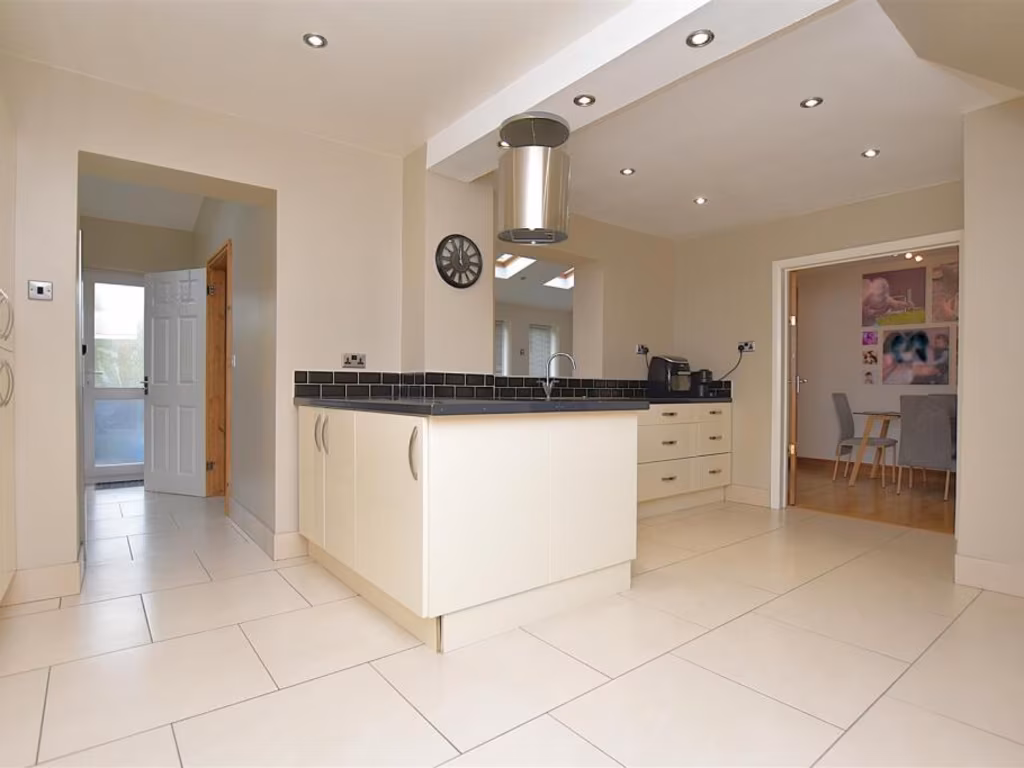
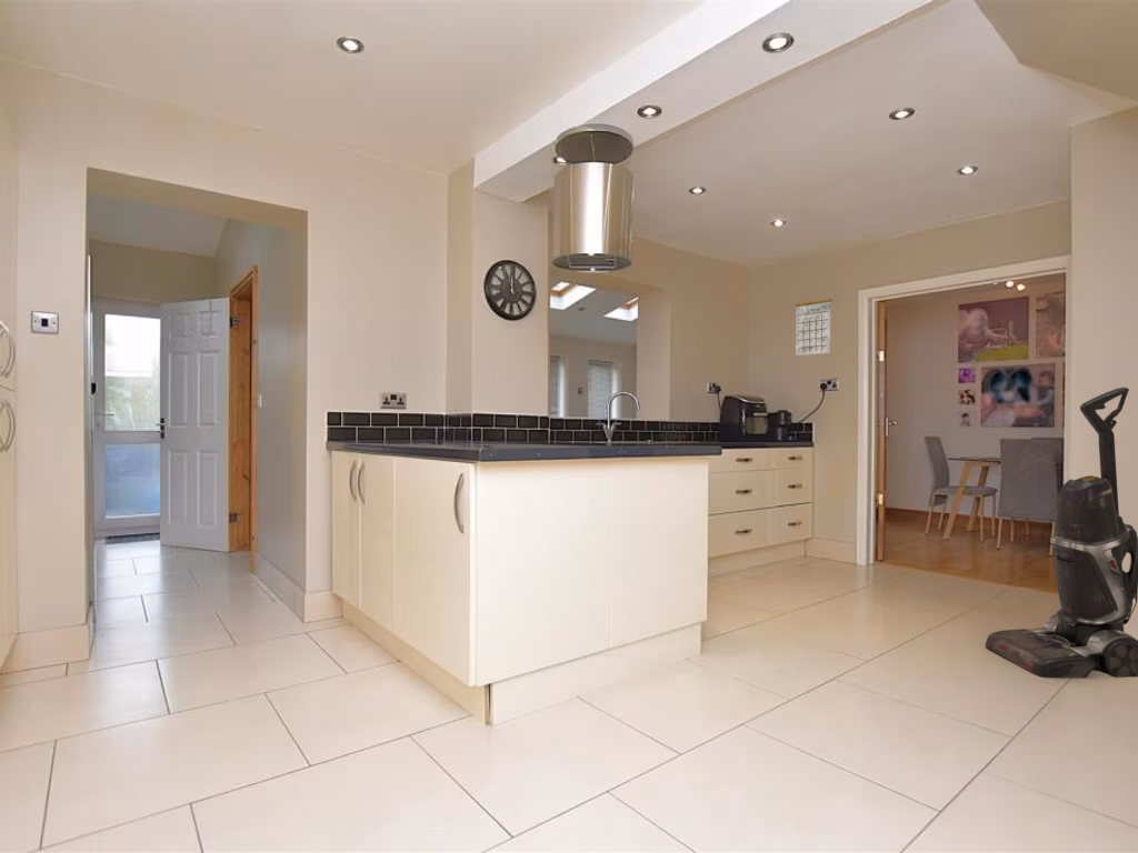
+ vacuum cleaner [985,387,1138,679]
+ calendar [795,288,832,357]
